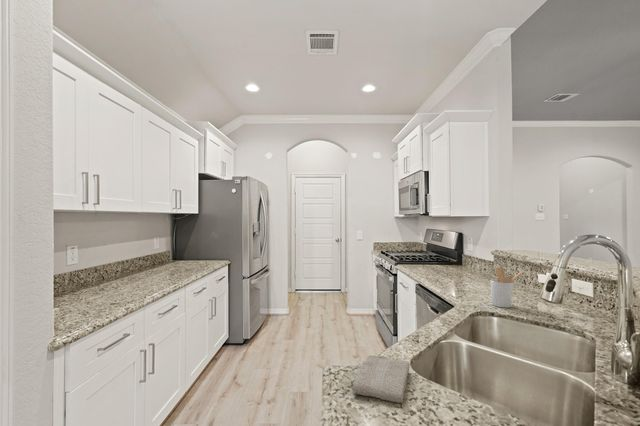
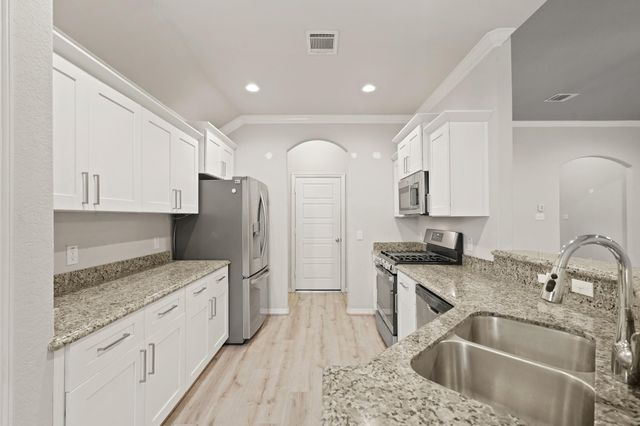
- washcloth [352,354,411,404]
- utensil holder [489,266,524,309]
